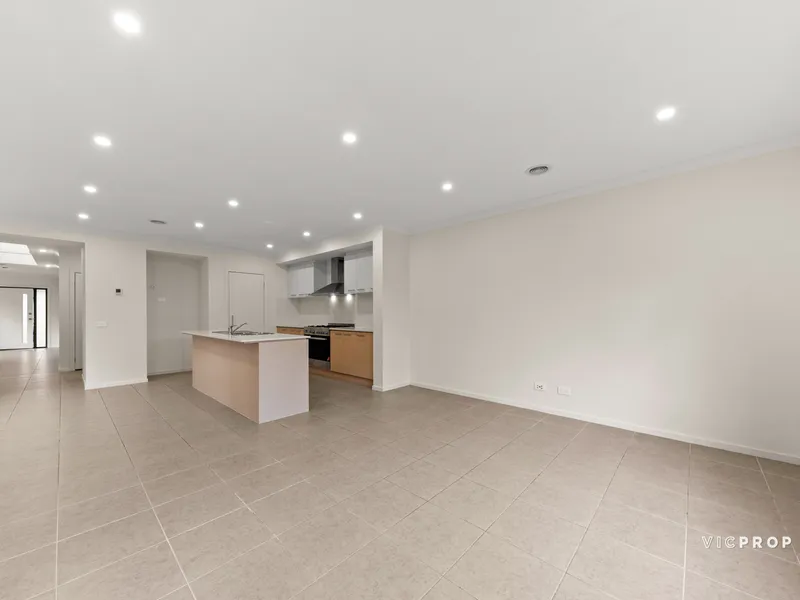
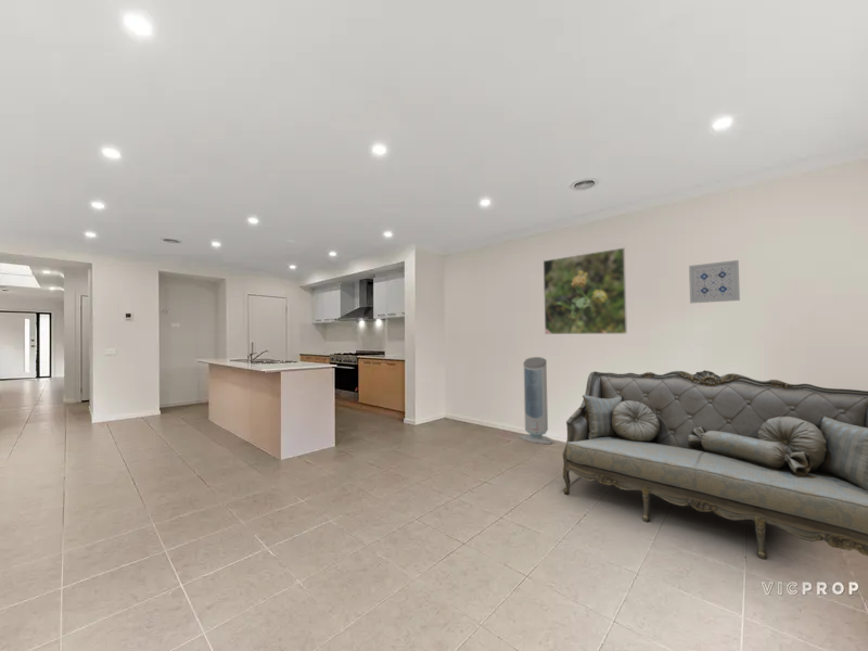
+ air purifier [519,356,556,445]
+ sofa [562,369,868,561]
+ wall art [688,259,741,304]
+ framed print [542,246,628,335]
